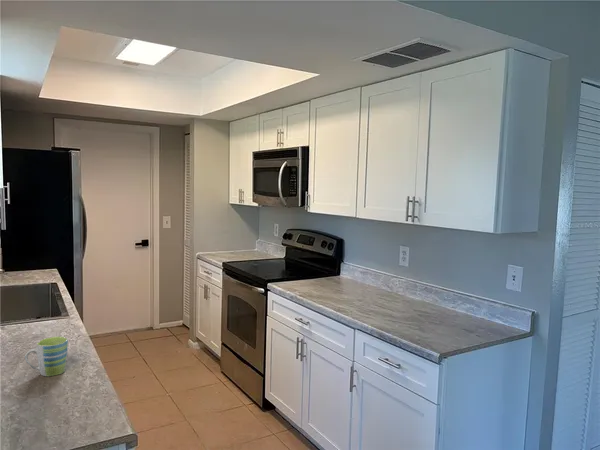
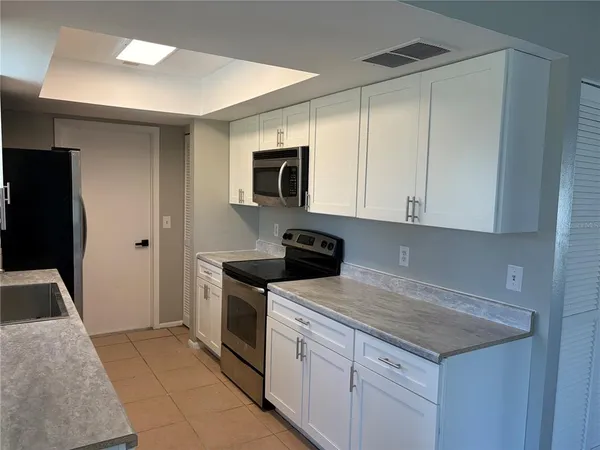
- mug [24,336,69,377]
